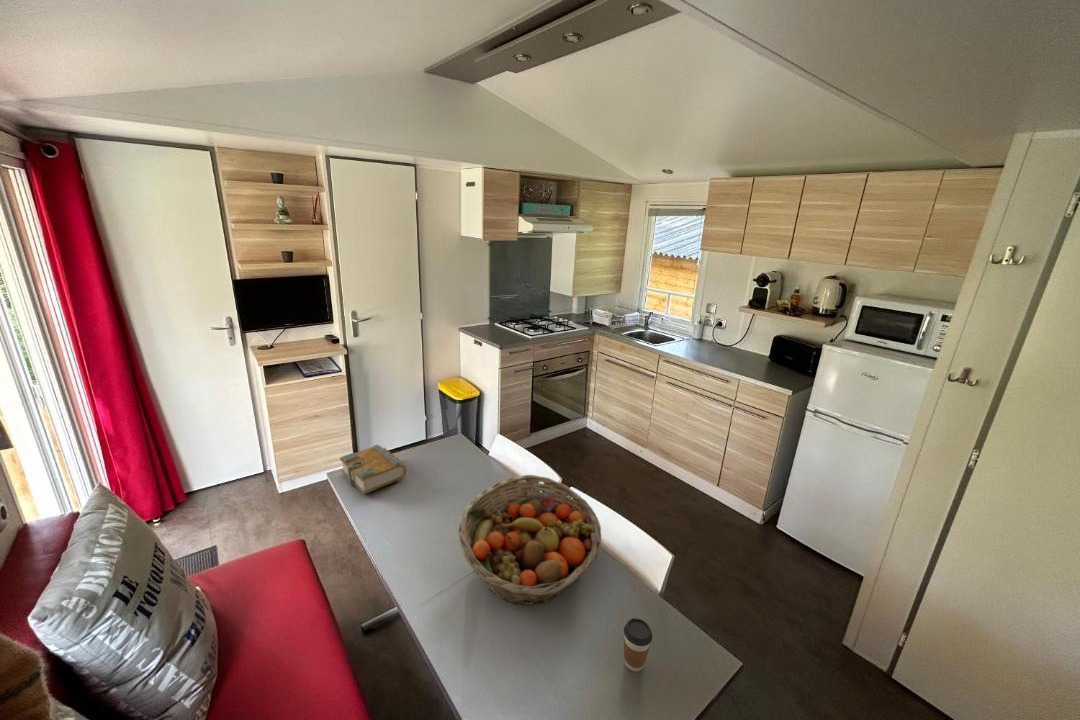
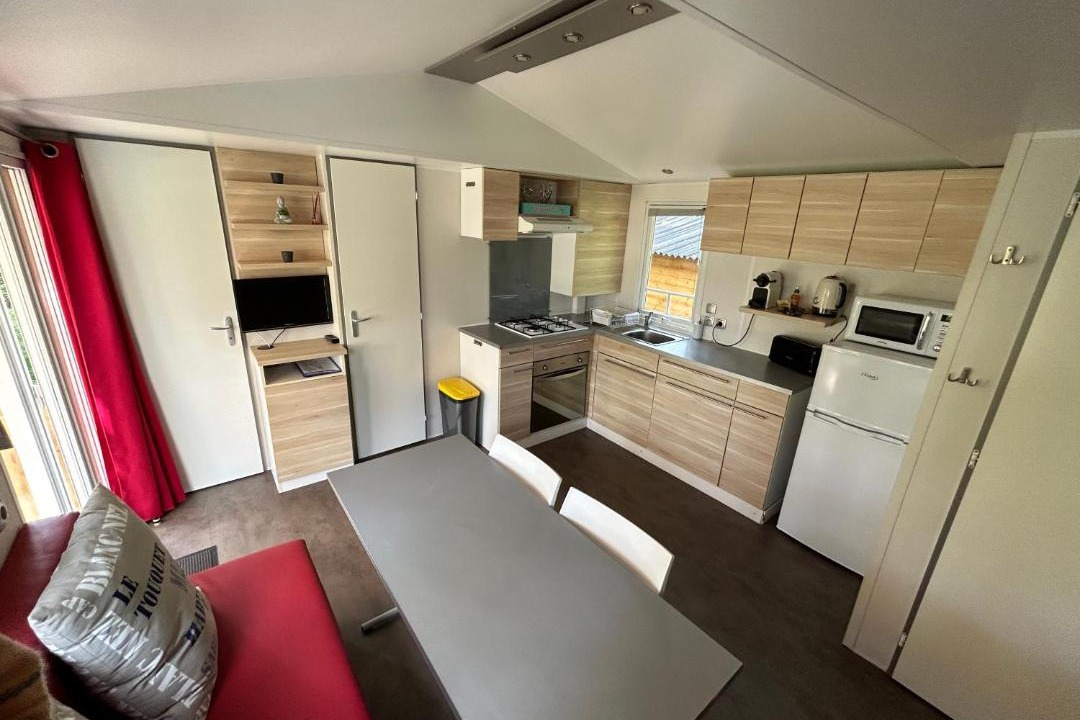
- fruit basket [457,474,602,606]
- coffee cup [623,617,654,673]
- book [339,444,407,495]
